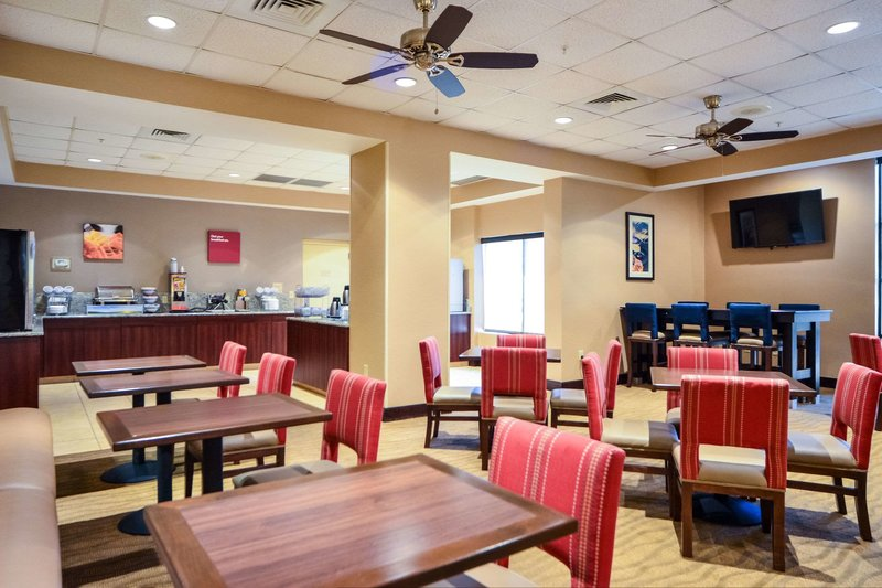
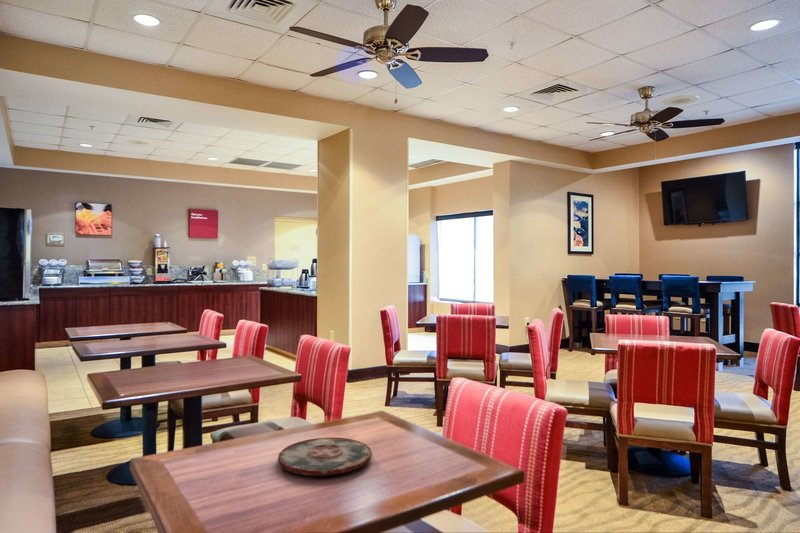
+ plate [277,436,373,477]
